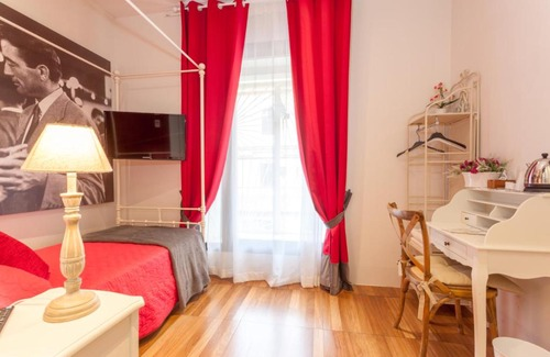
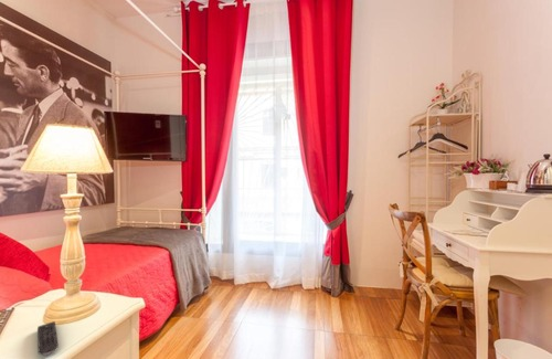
+ remote control [36,320,60,357]
